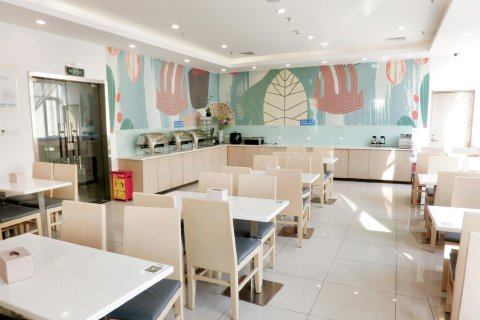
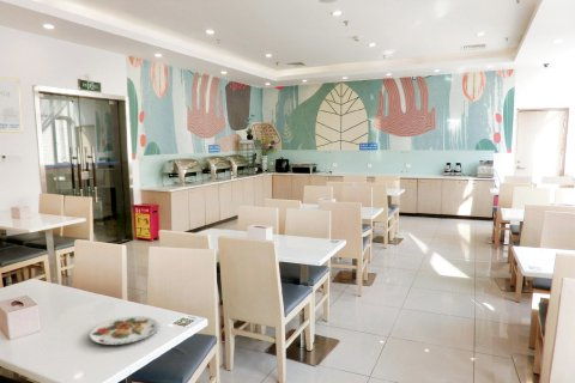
+ plate [89,315,159,346]
